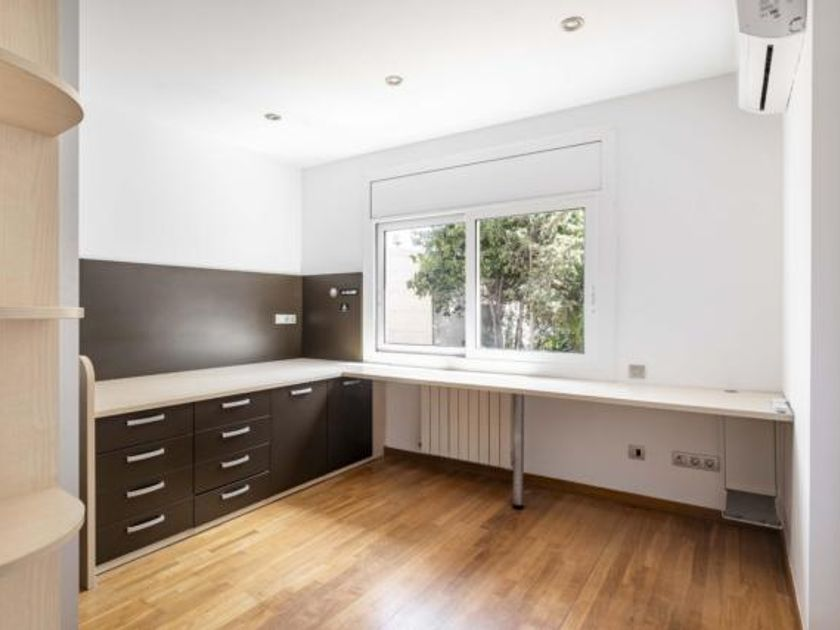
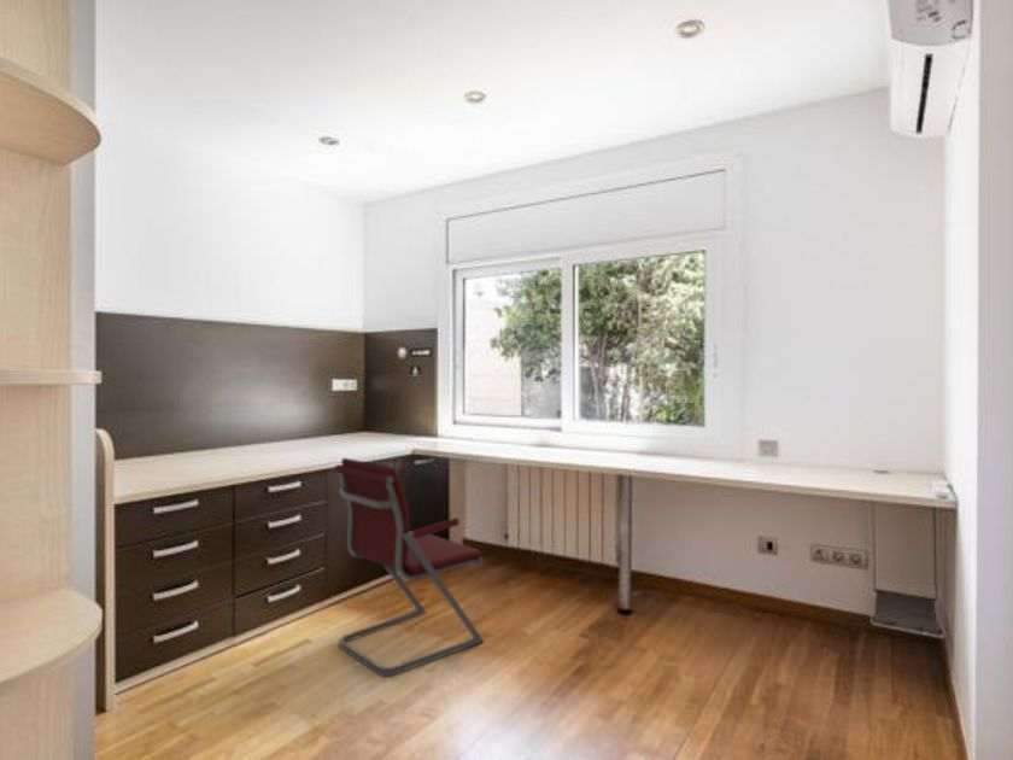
+ office chair [334,457,485,677]
